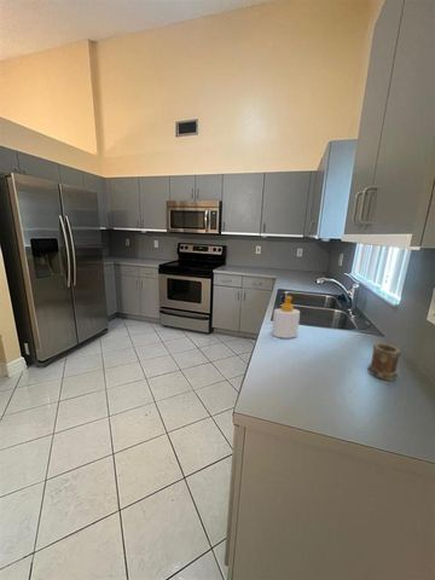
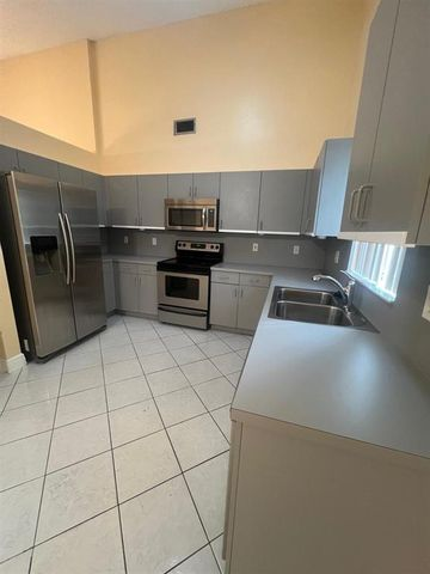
- soap bottle [271,295,301,340]
- mug [367,342,402,382]
